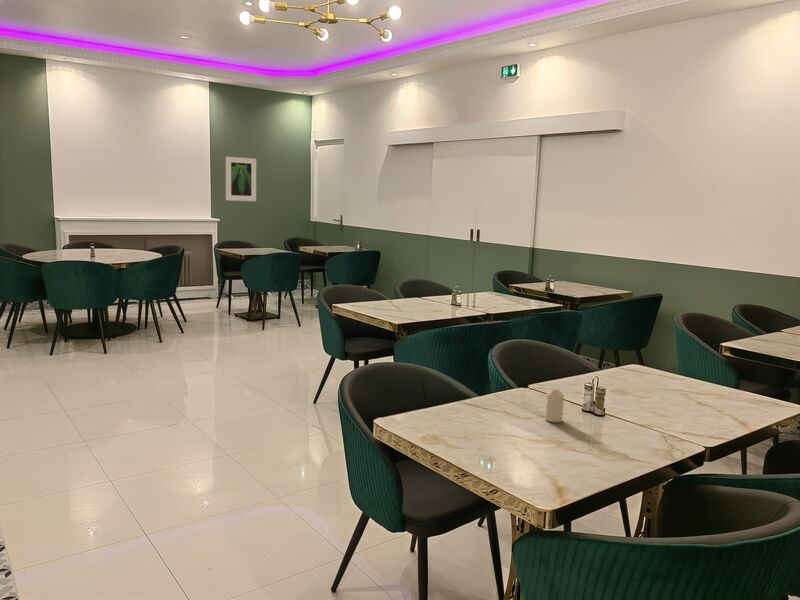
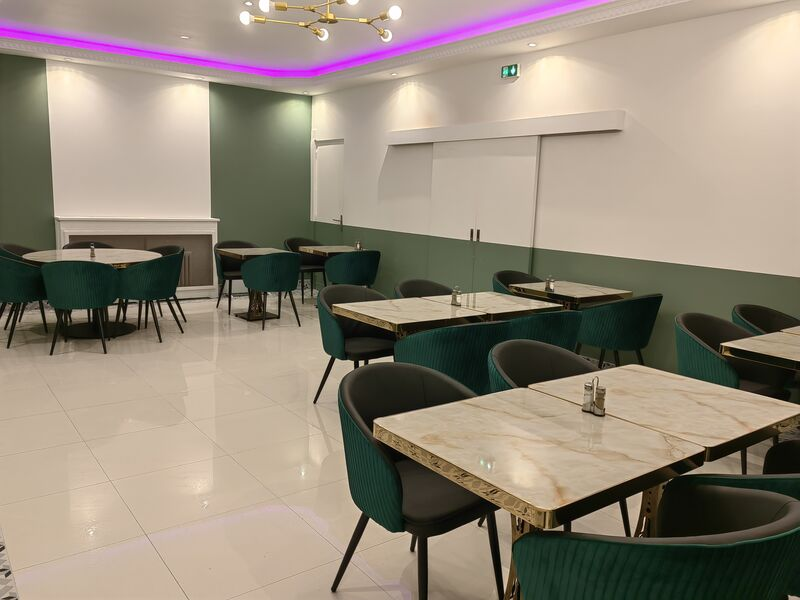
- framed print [225,156,257,202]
- candle [544,389,565,423]
